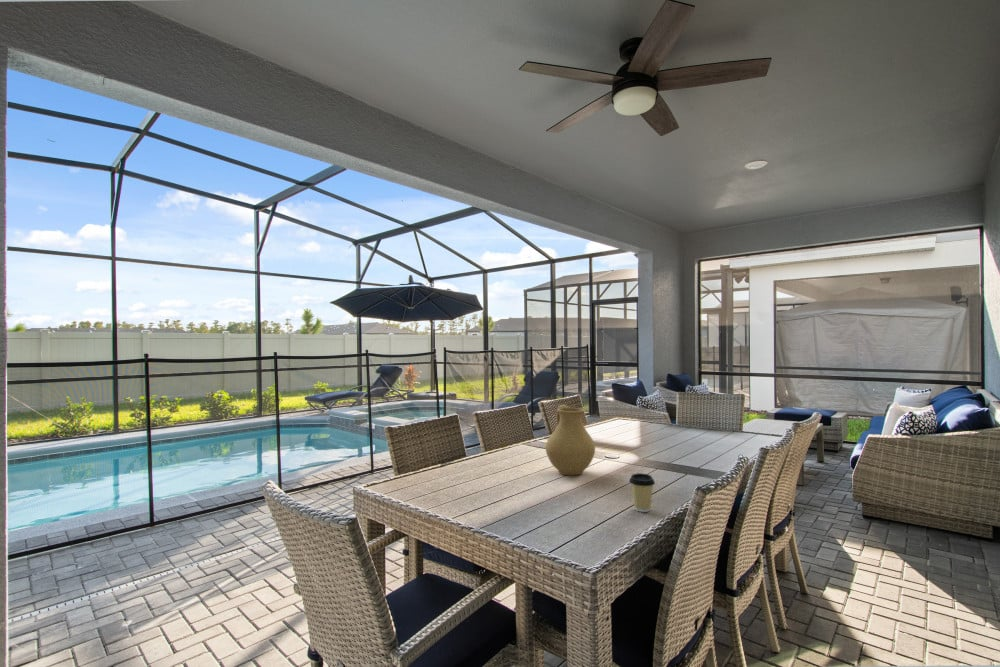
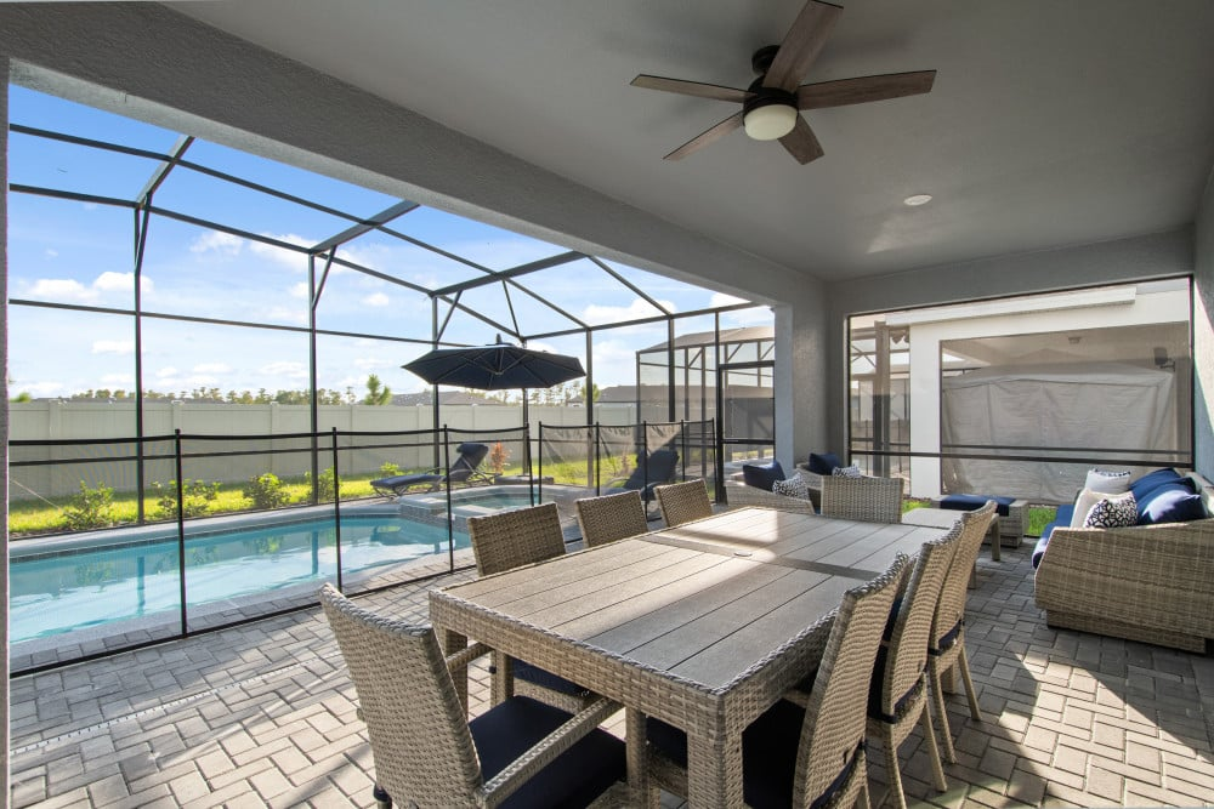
- pitcher [544,404,596,476]
- coffee cup [628,472,656,513]
